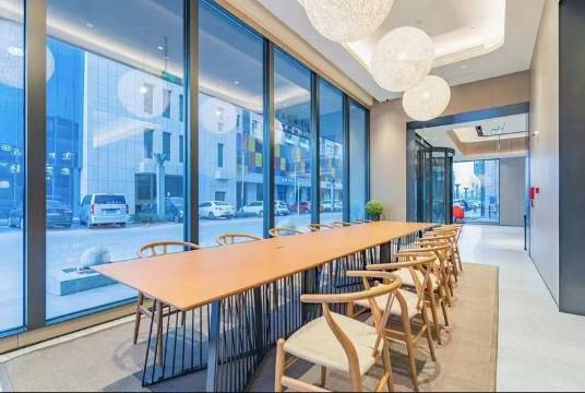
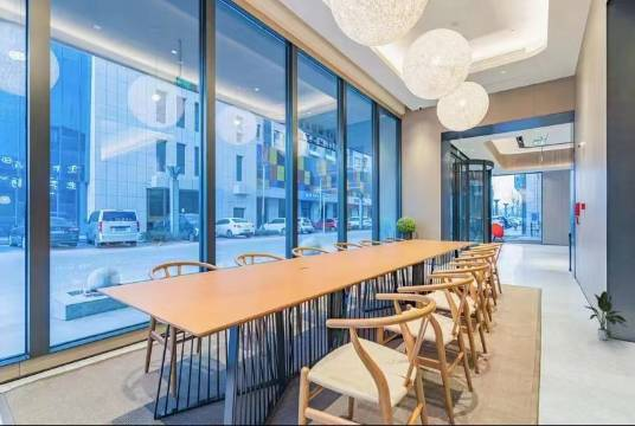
+ potted plant [583,290,628,341]
